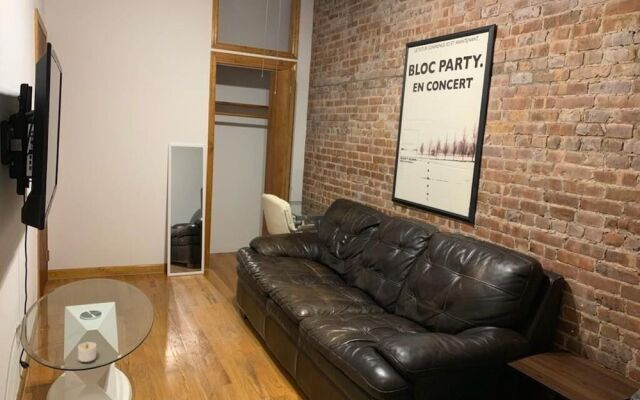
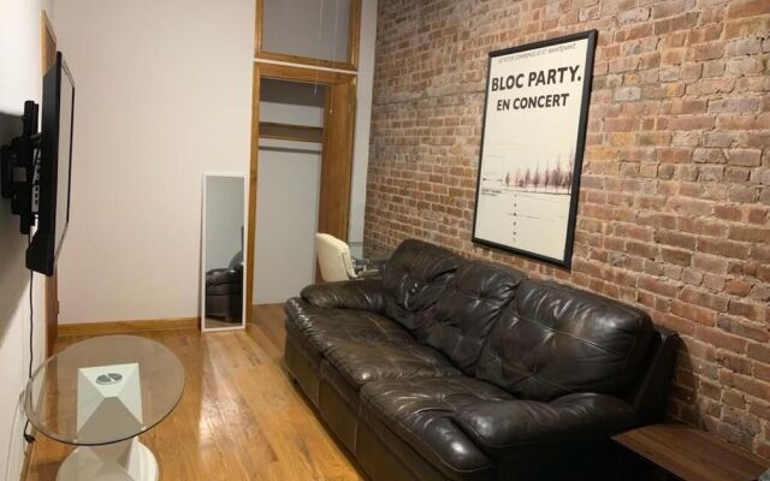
- candle [77,341,97,363]
